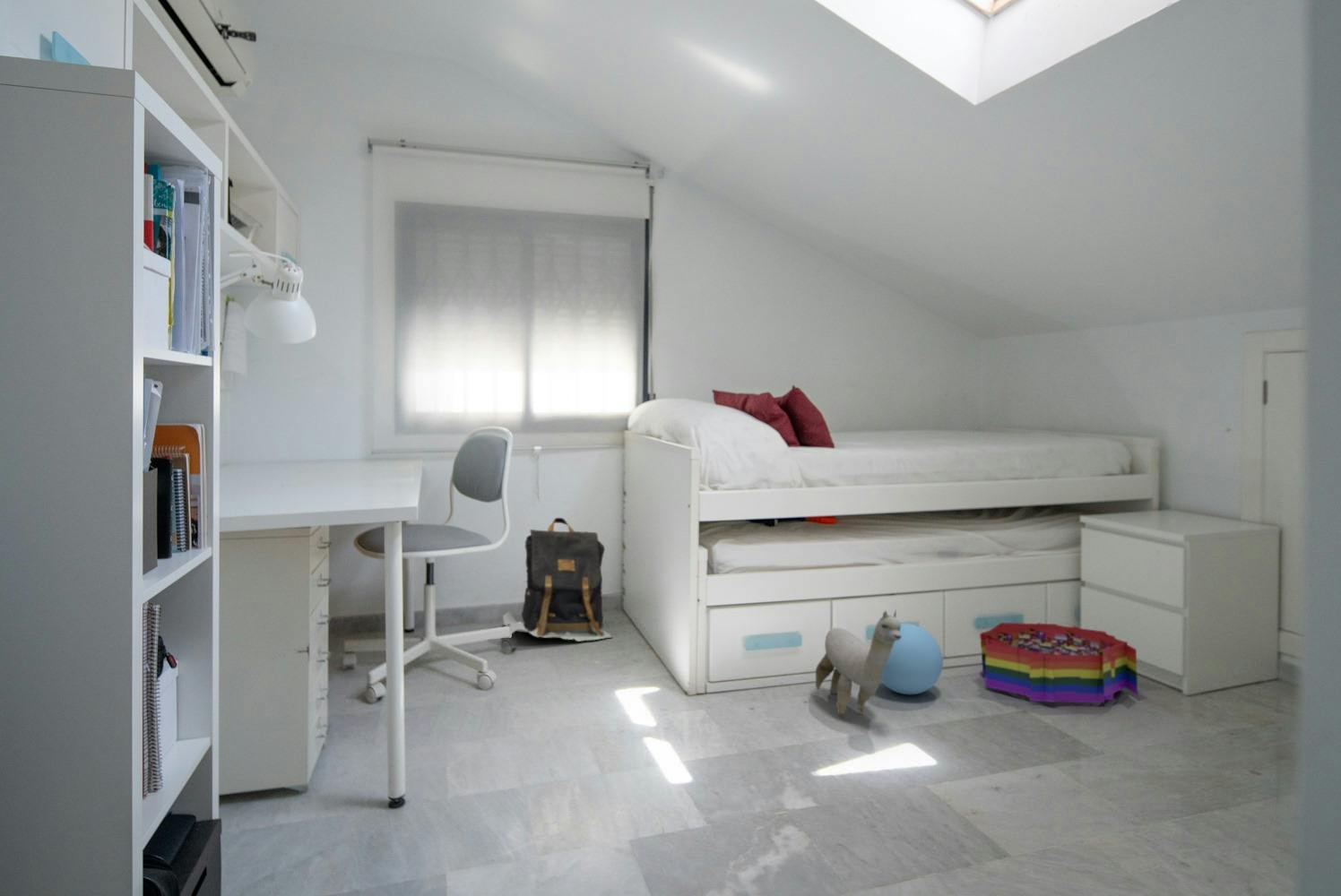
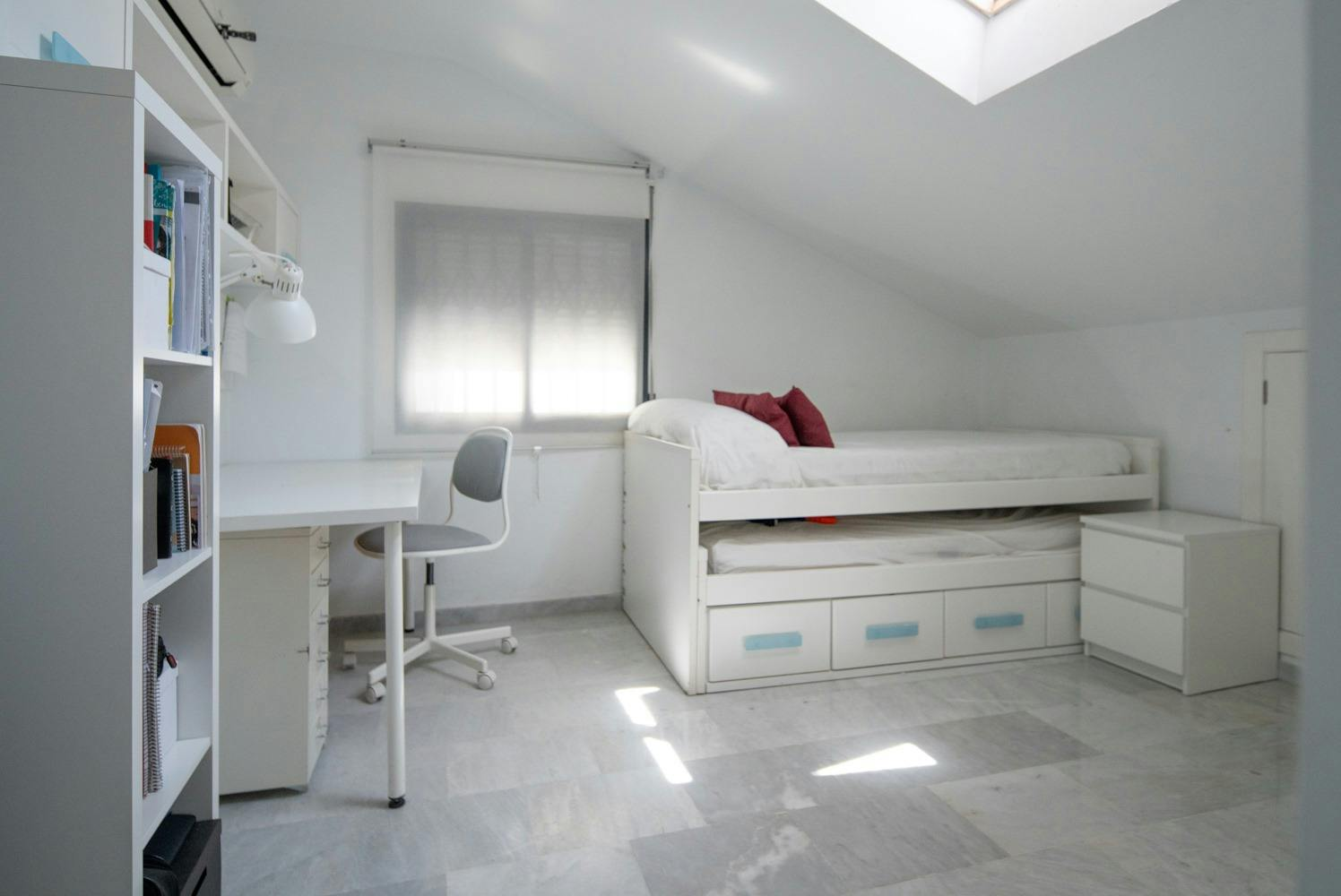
- backpack [502,517,614,642]
- plush toy [815,607,902,718]
- storage bin [979,622,1138,703]
- ball [879,623,944,695]
